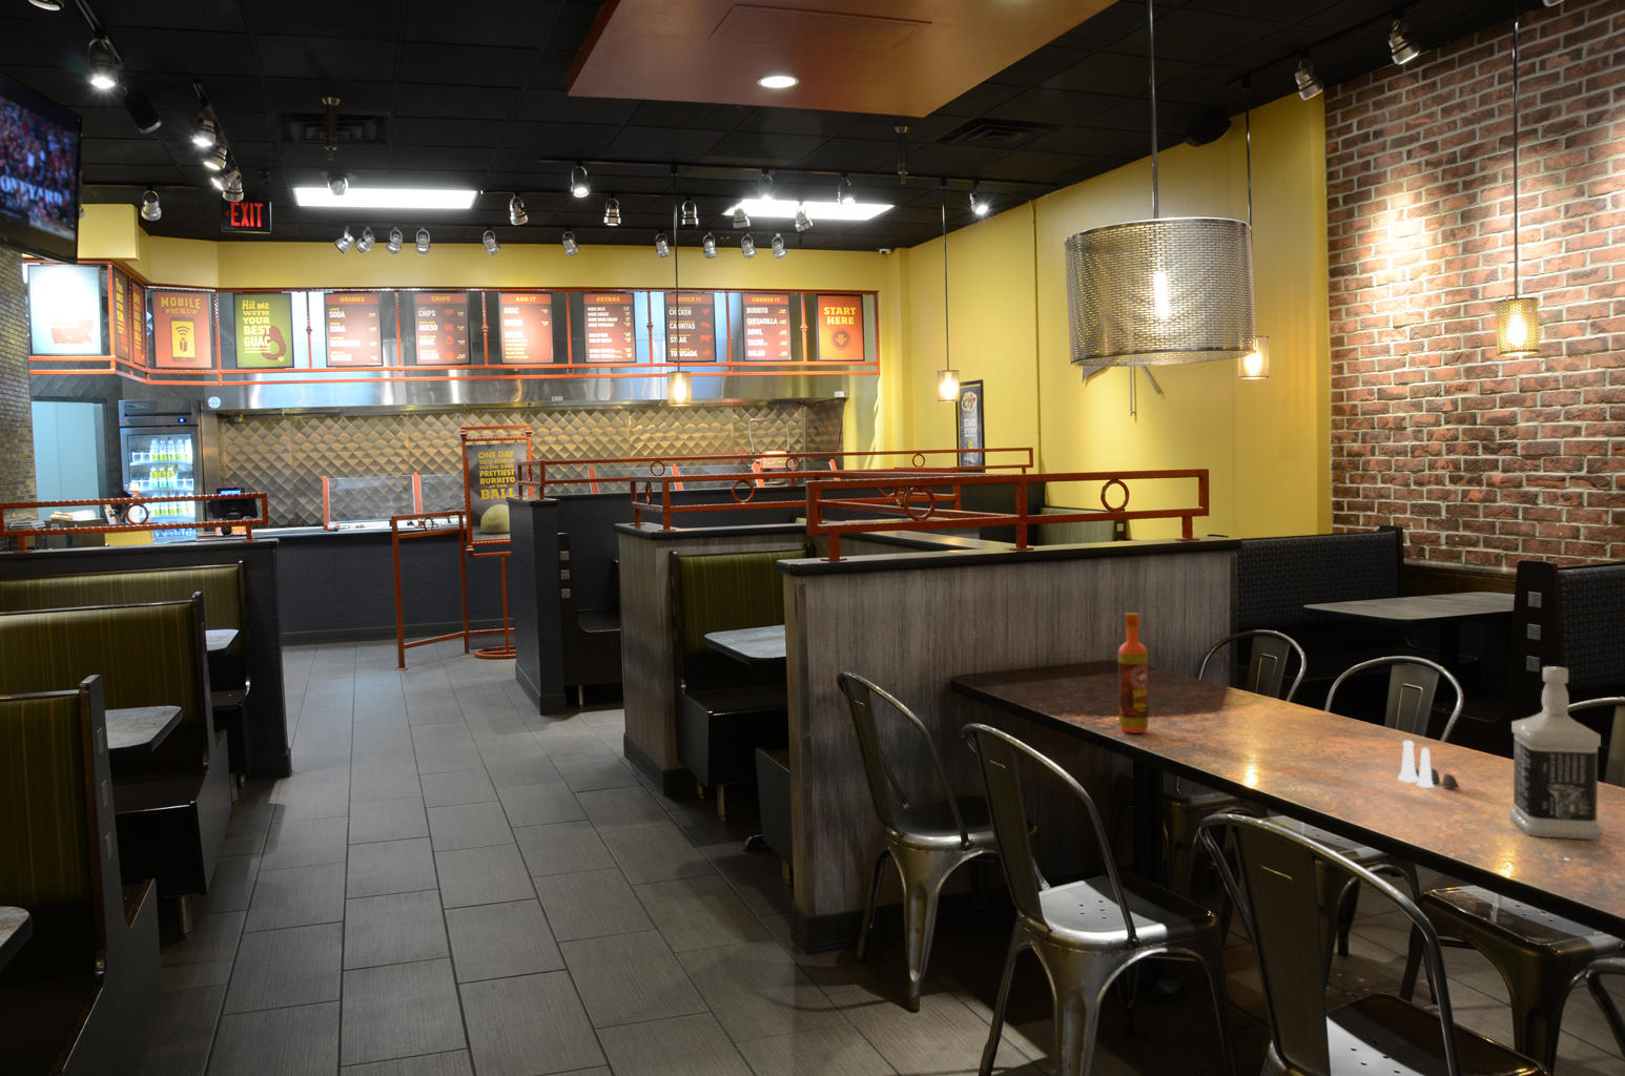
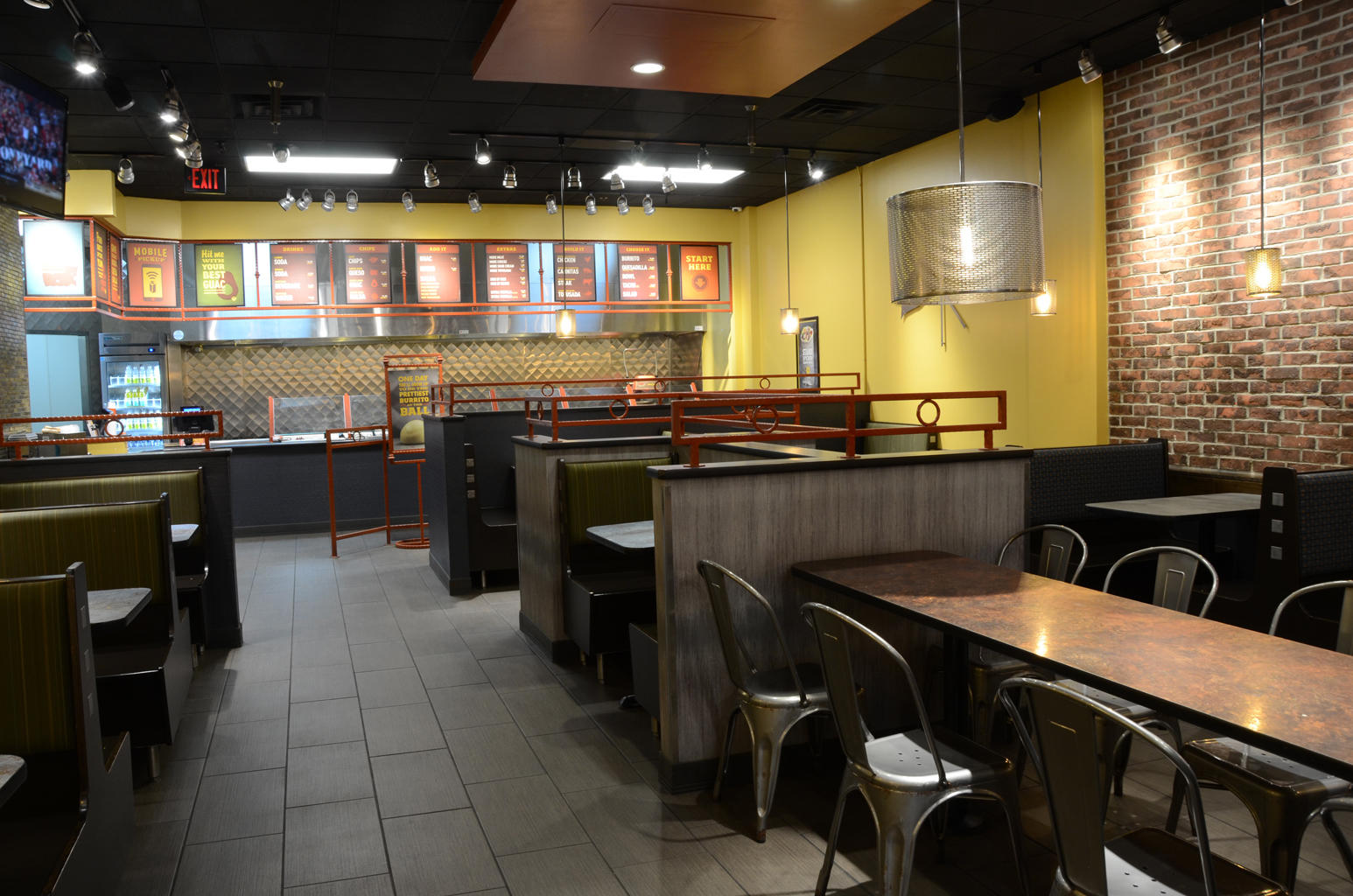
- salt and pepper shaker set [1397,739,1460,789]
- bottle [1508,665,1603,841]
- hot sauce [1117,611,1149,735]
